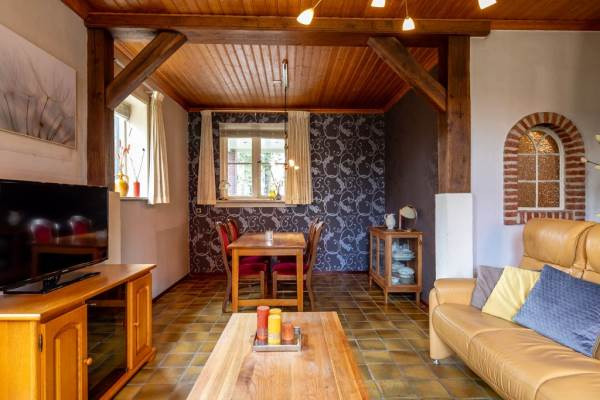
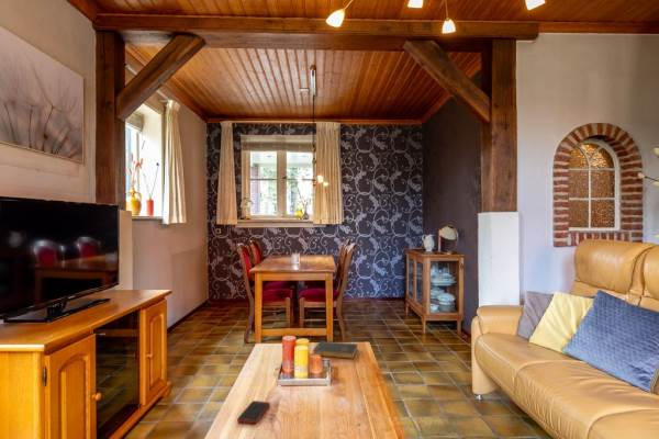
+ book [312,340,359,360]
+ cell phone [236,399,271,425]
